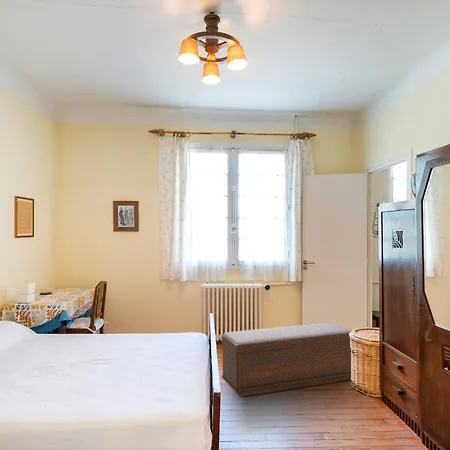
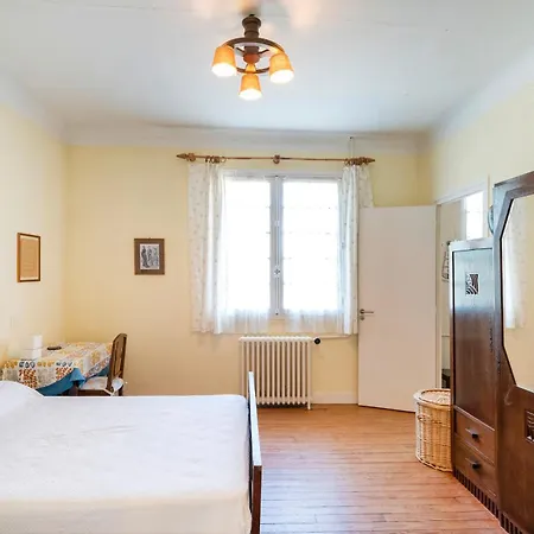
- bench [221,322,352,398]
